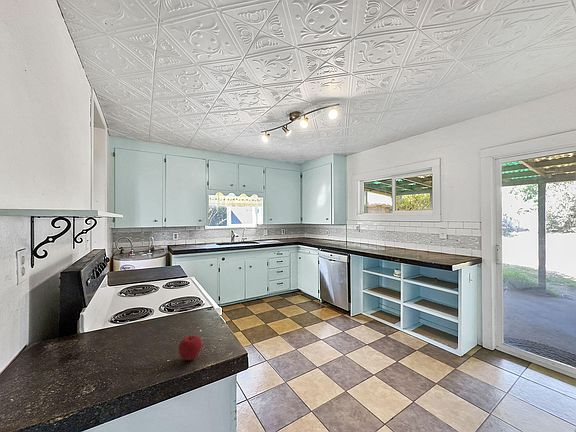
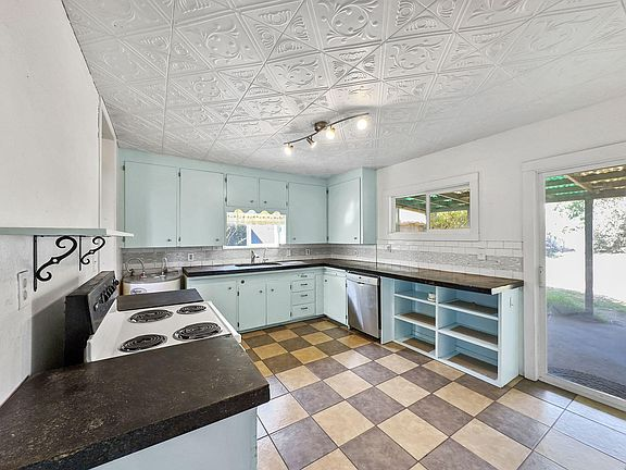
- apple [178,334,203,361]
